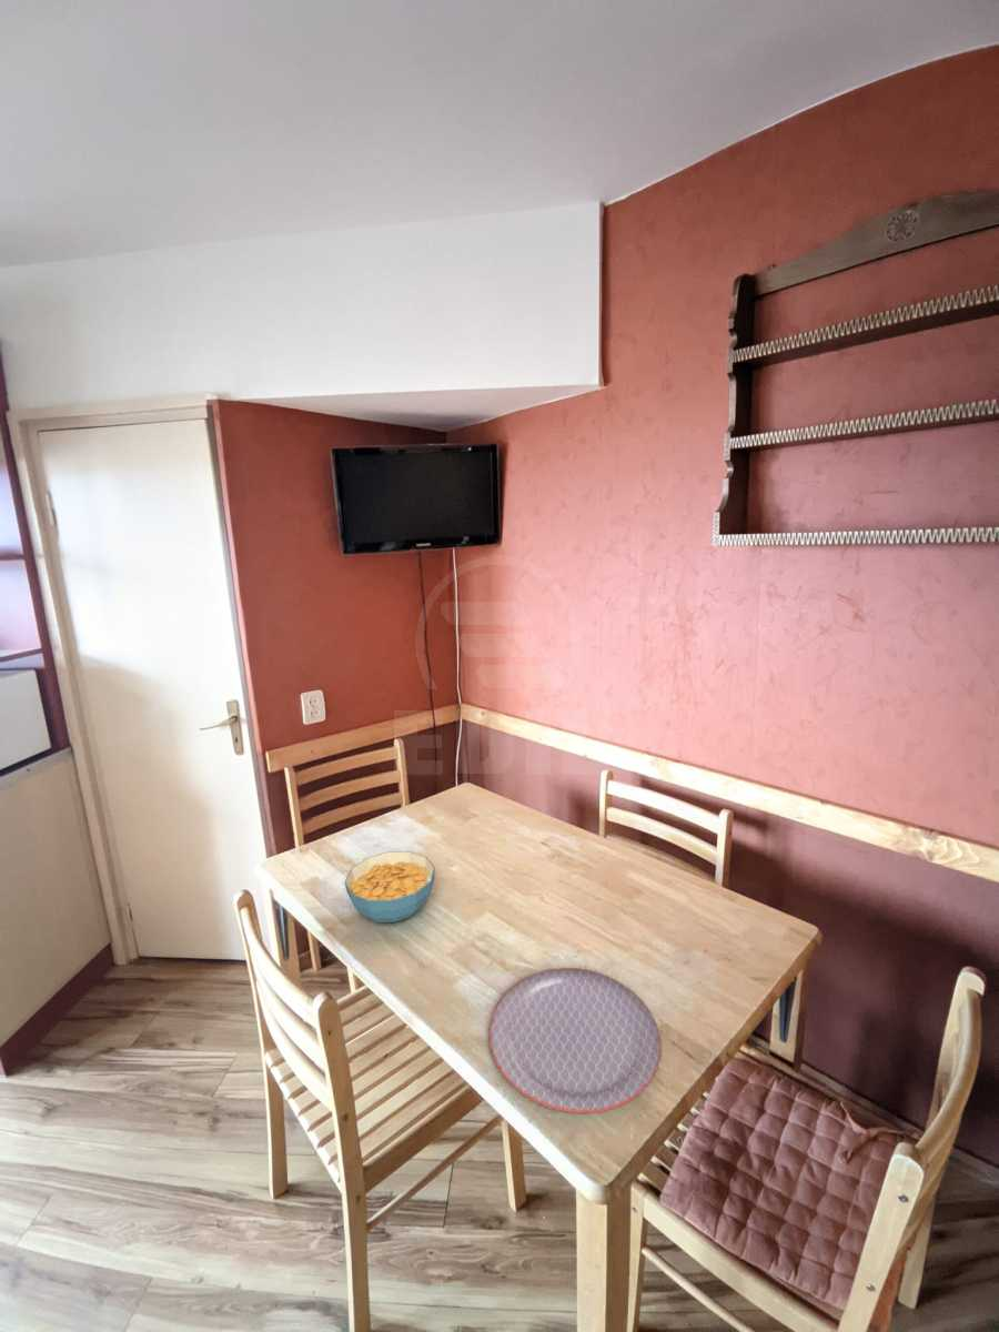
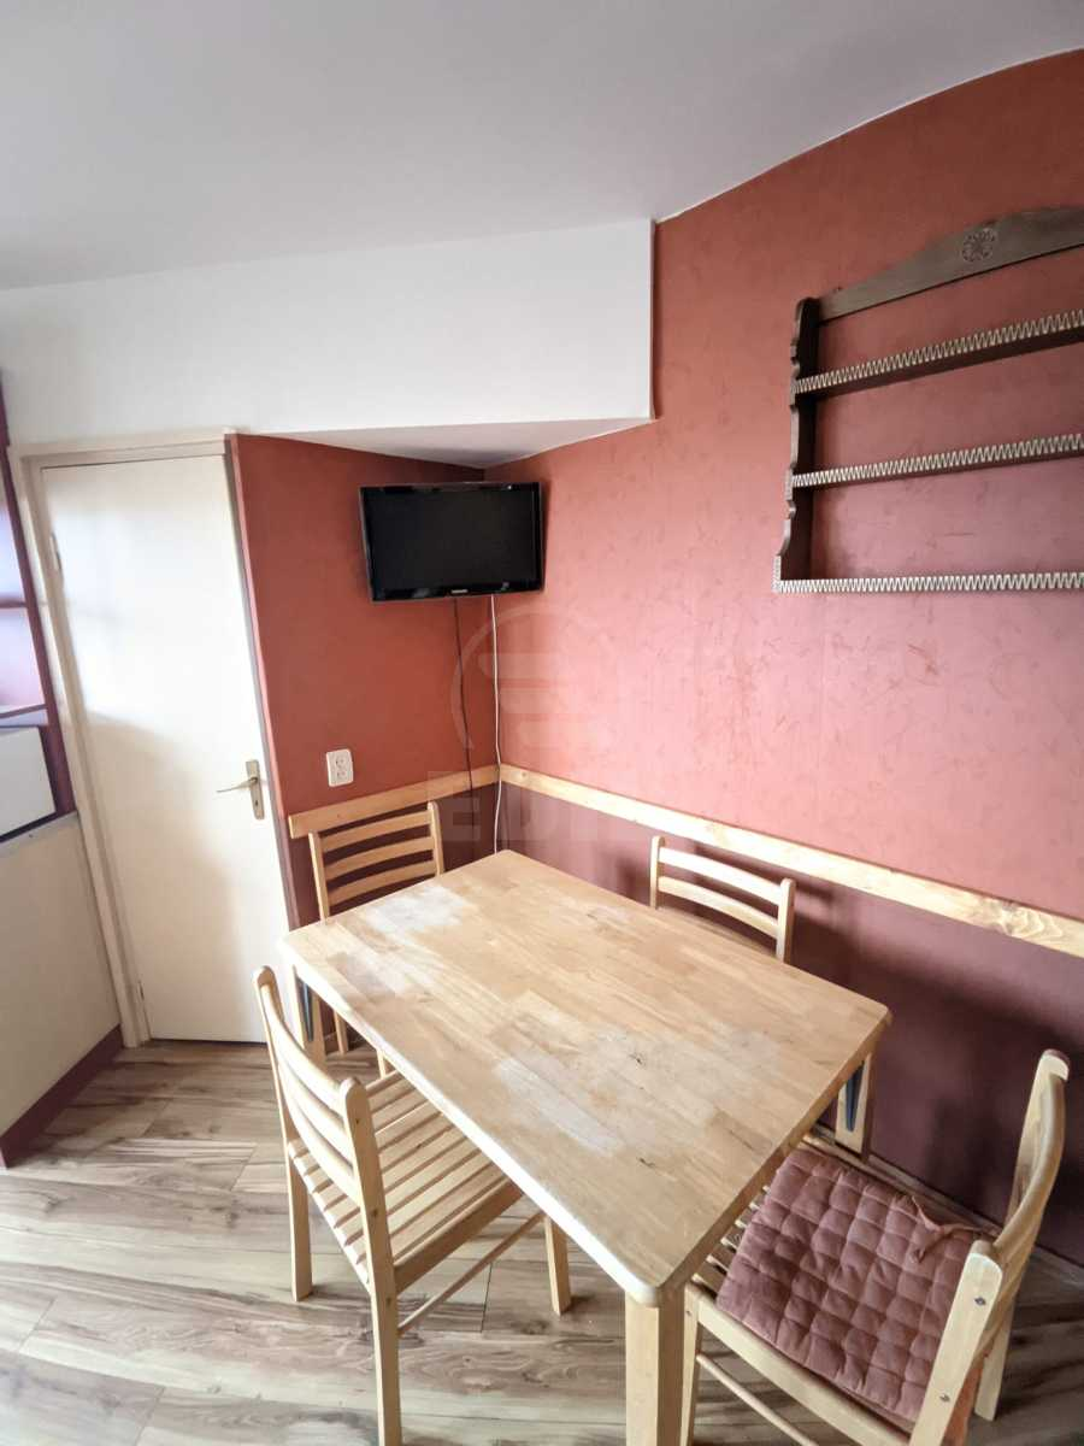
- cereal bowl [343,850,436,924]
- plate [487,967,662,1114]
